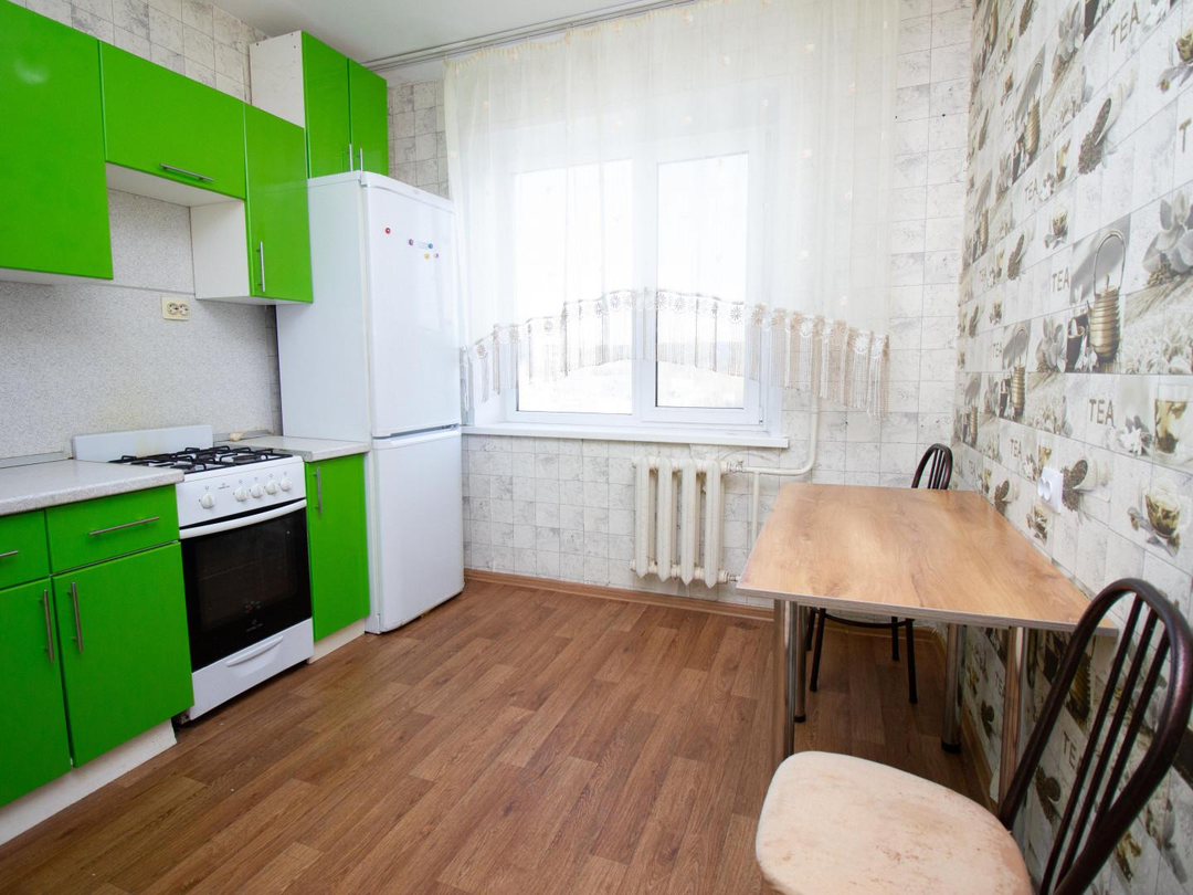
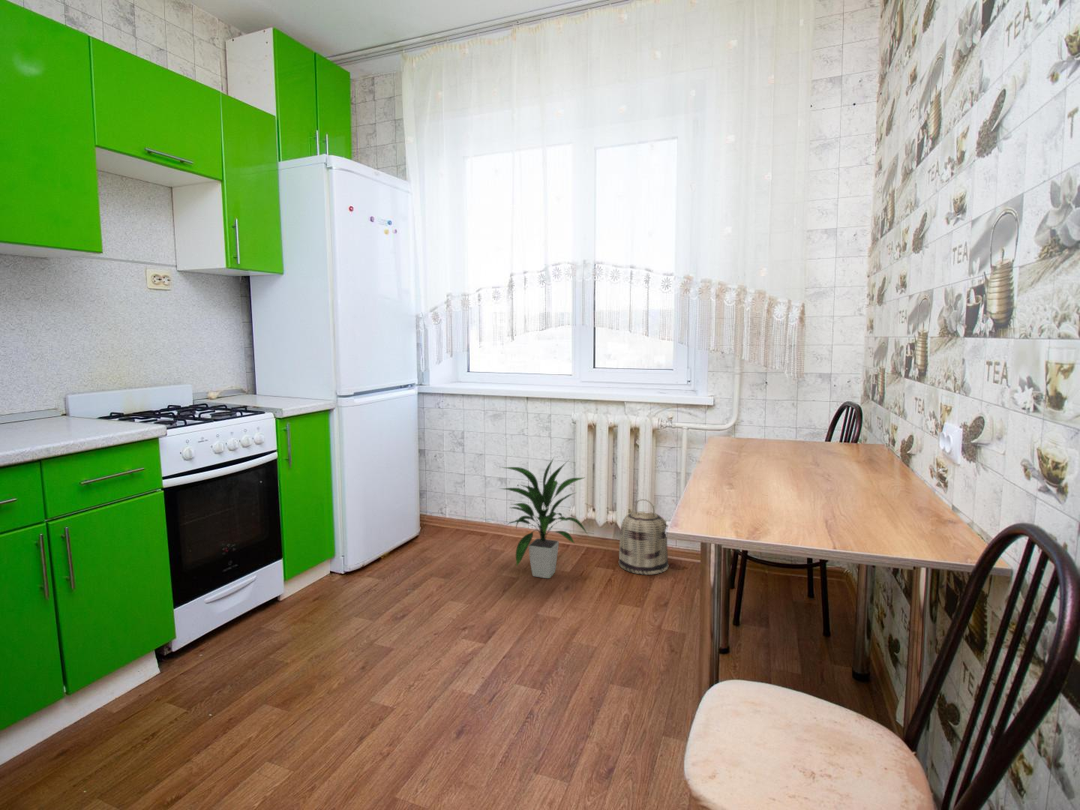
+ basket [618,498,670,576]
+ indoor plant [498,457,589,579]
